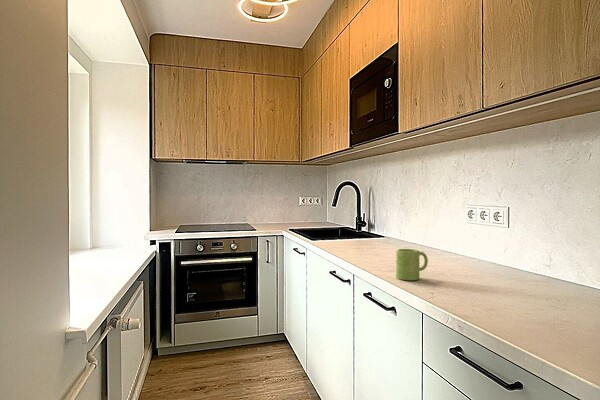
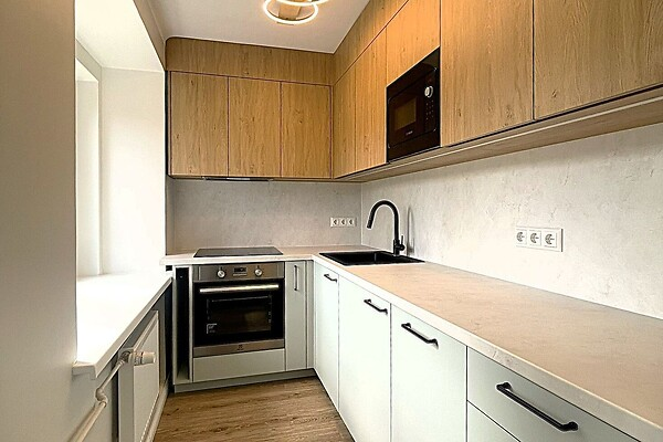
- mug [395,248,429,281]
